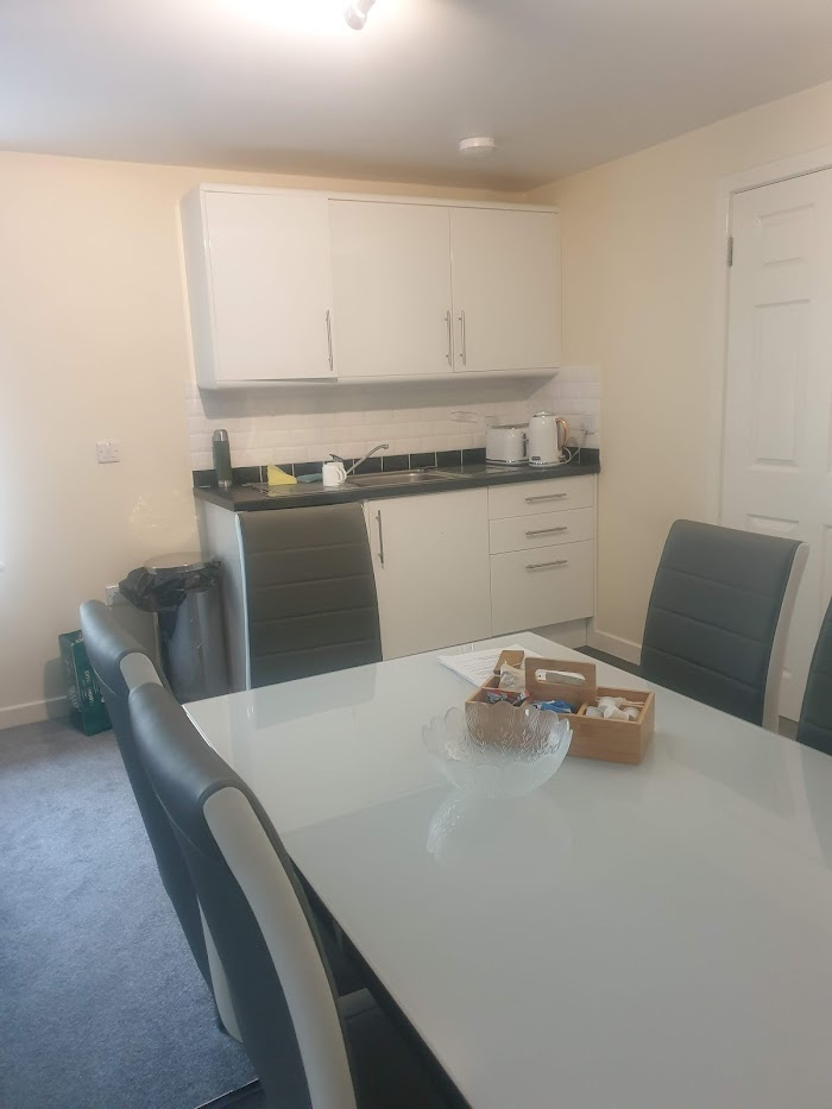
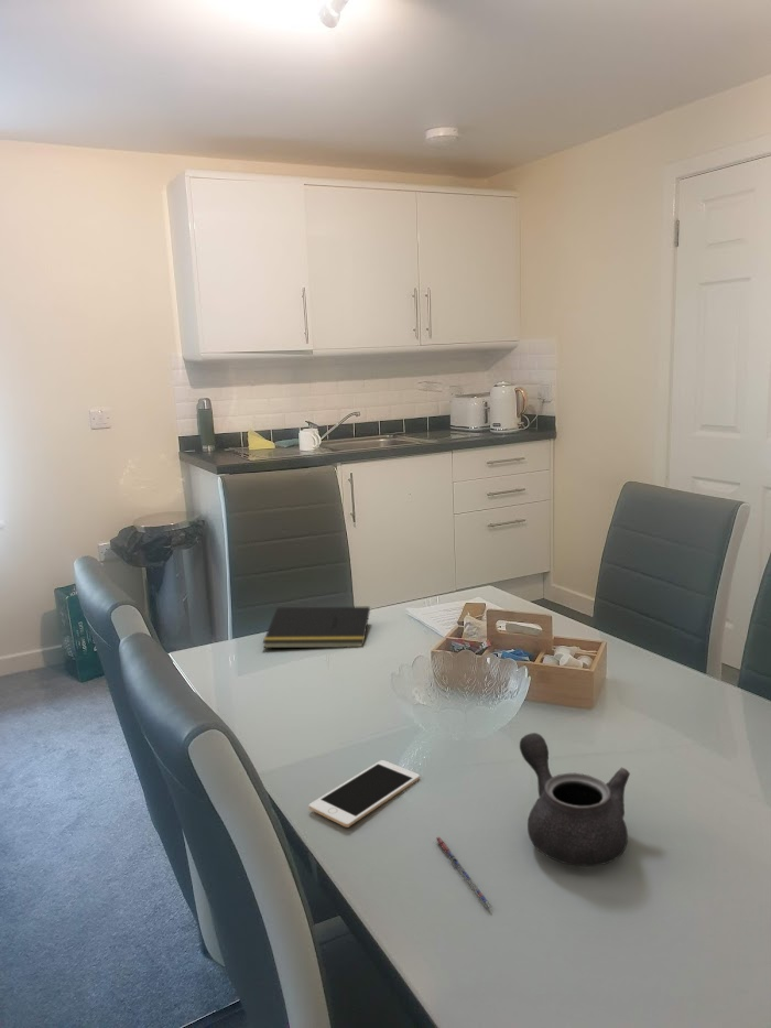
+ cell phone [308,759,421,829]
+ pen [435,836,492,908]
+ notepad [261,605,371,649]
+ teapot [519,732,631,867]
